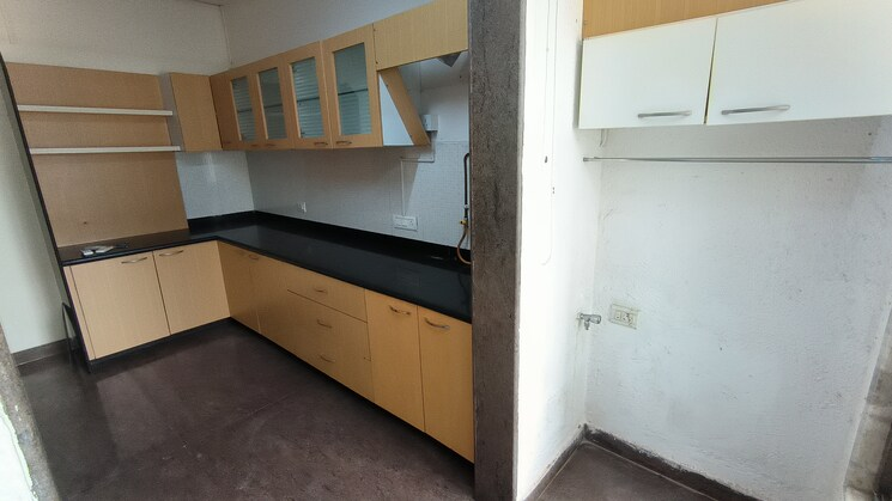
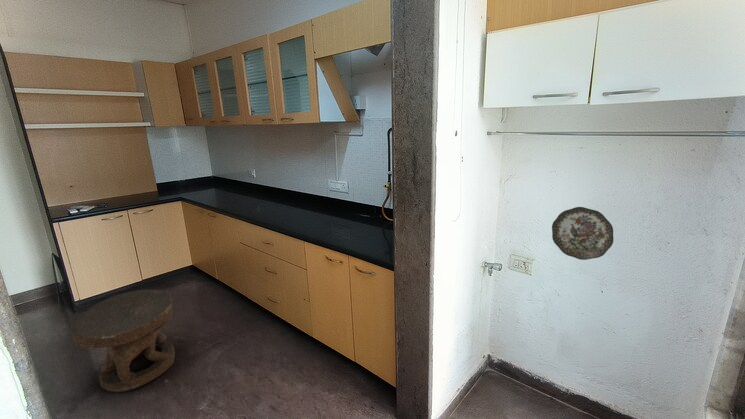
+ side table [70,288,176,393]
+ decorative plate [551,206,614,261]
